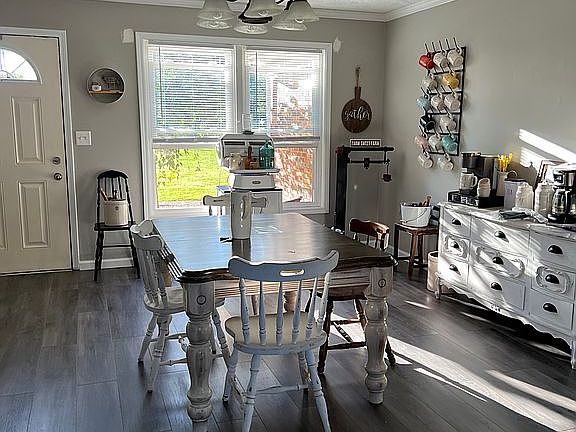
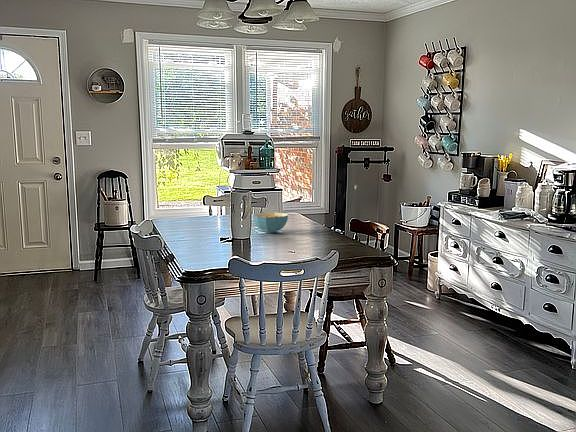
+ cereal bowl [252,211,289,234]
